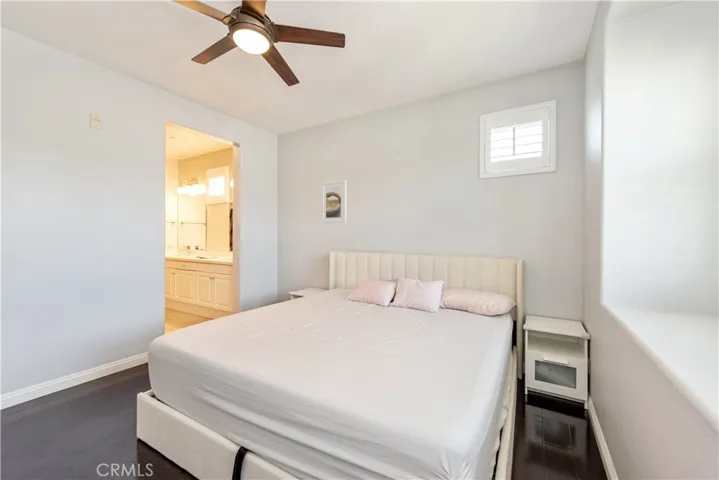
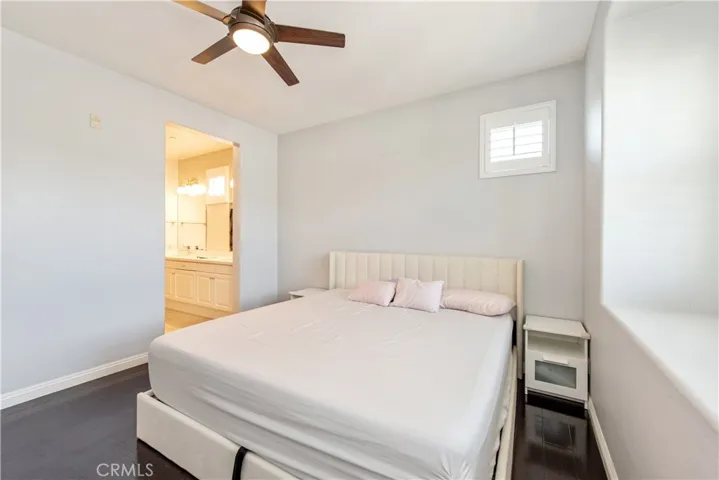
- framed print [321,179,347,224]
